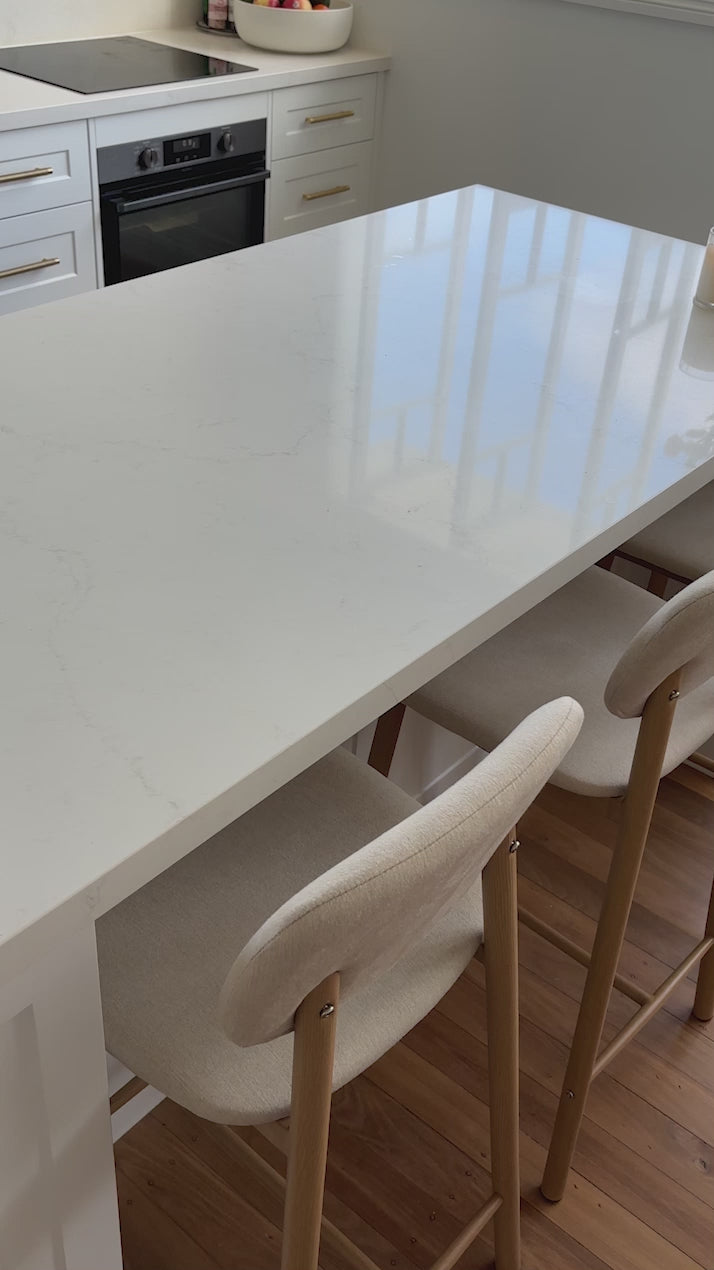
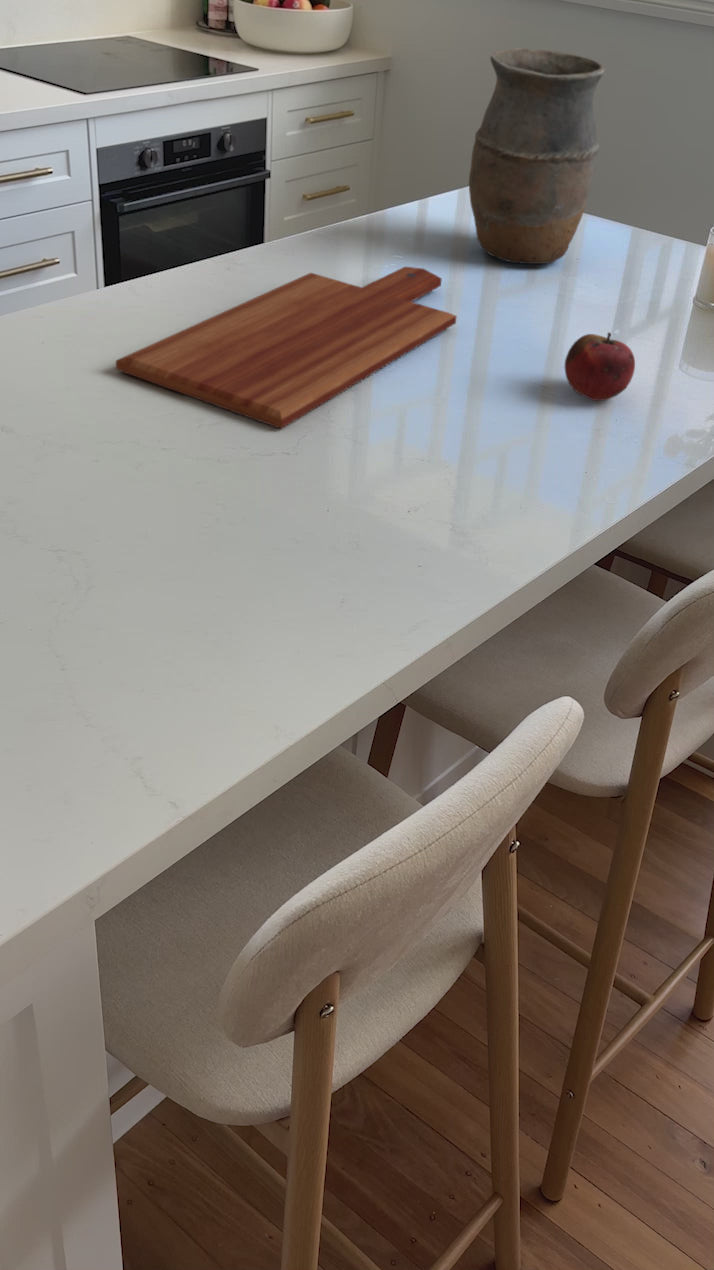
+ cutting board [115,266,458,429]
+ fruit [564,331,636,402]
+ vase [468,47,606,265]
